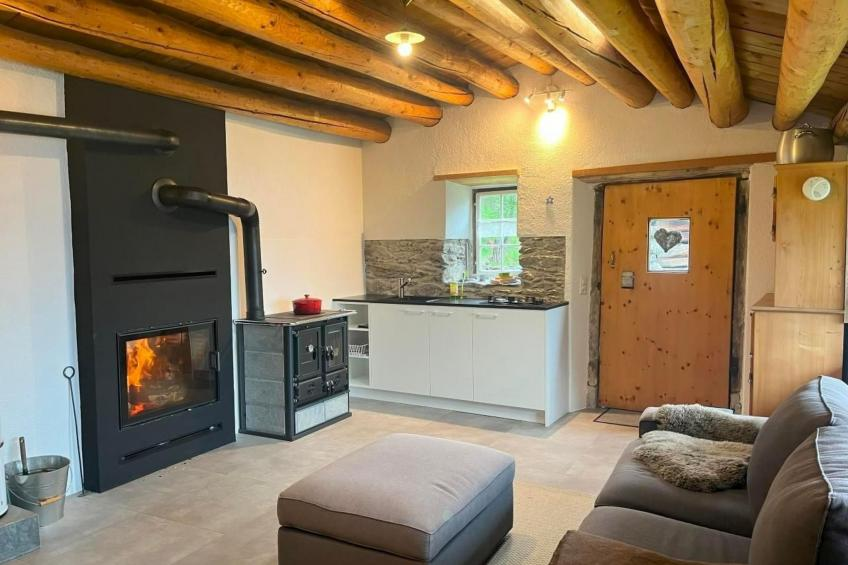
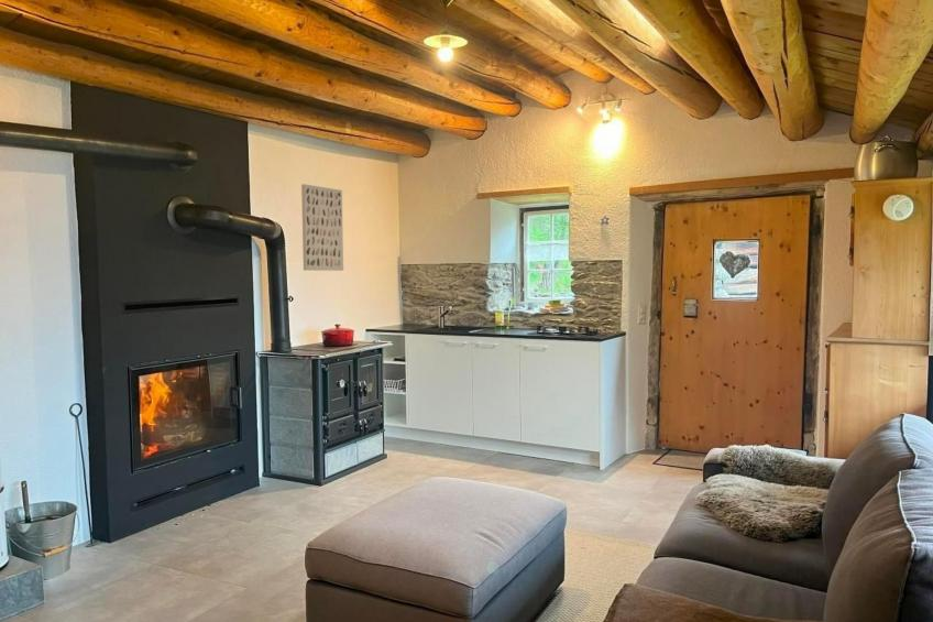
+ wall art [300,183,344,272]
